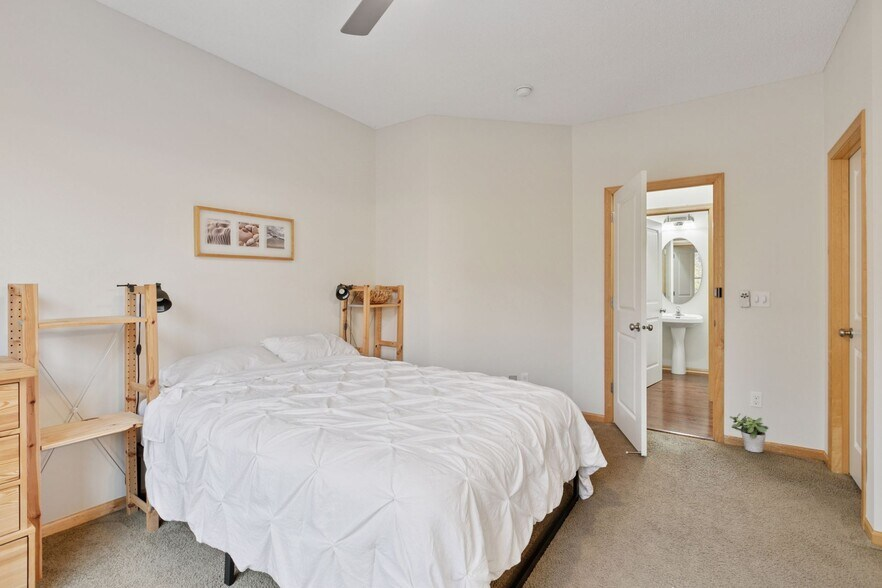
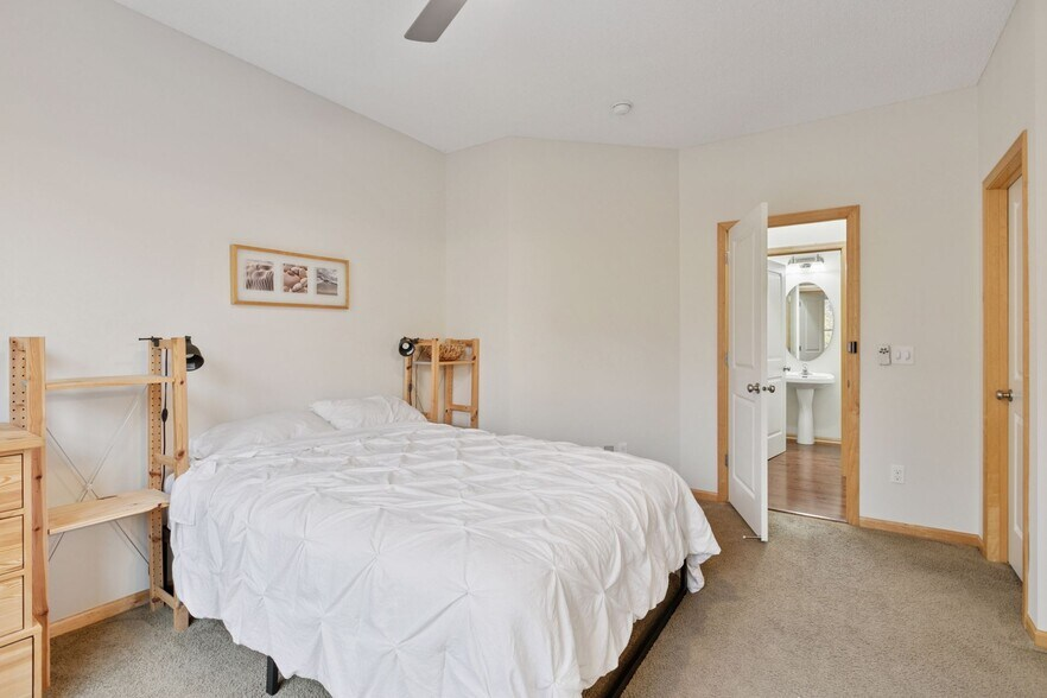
- potted plant [729,412,770,453]
